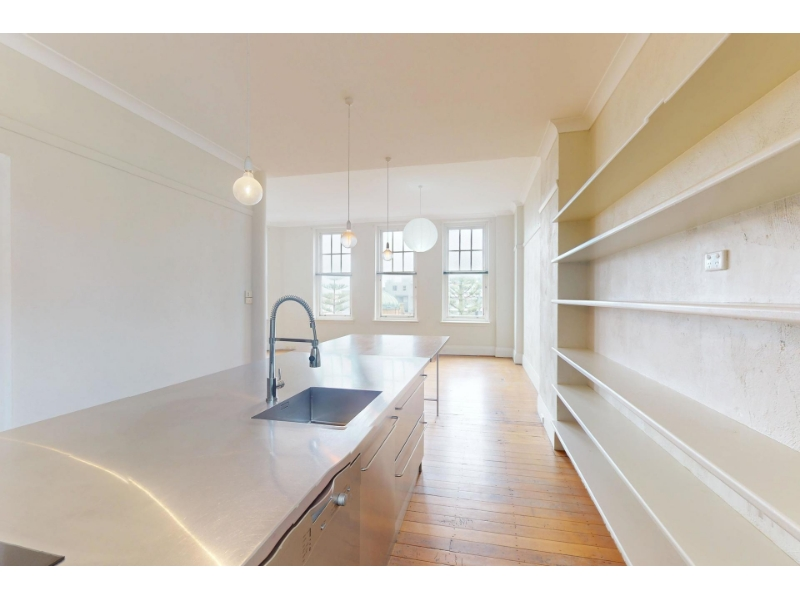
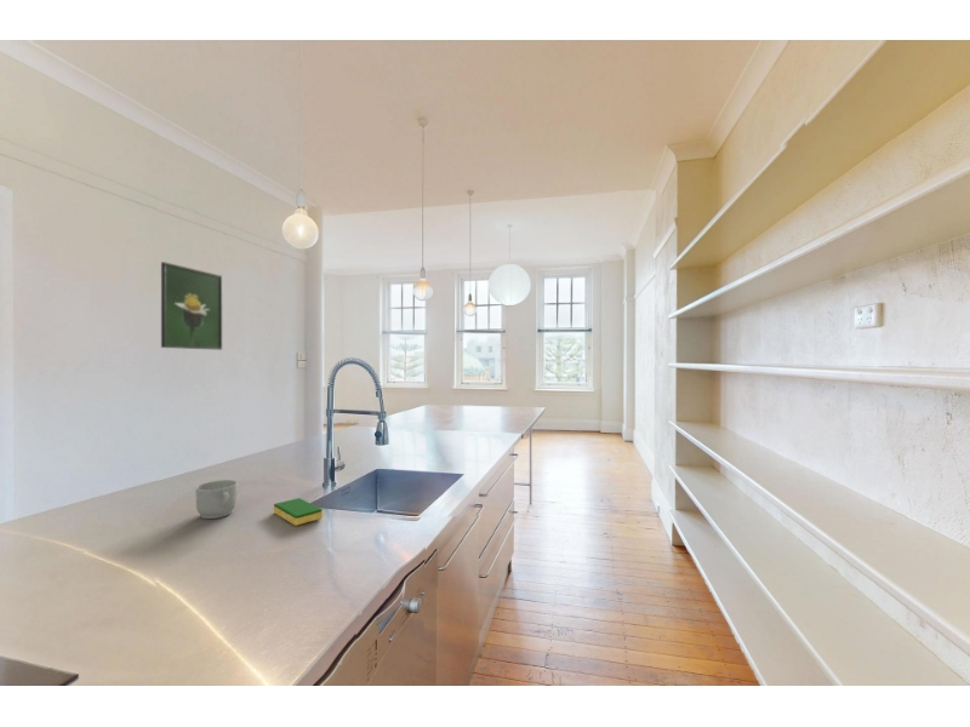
+ dish sponge [273,497,324,527]
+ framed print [160,261,223,351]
+ mug [194,479,239,520]
